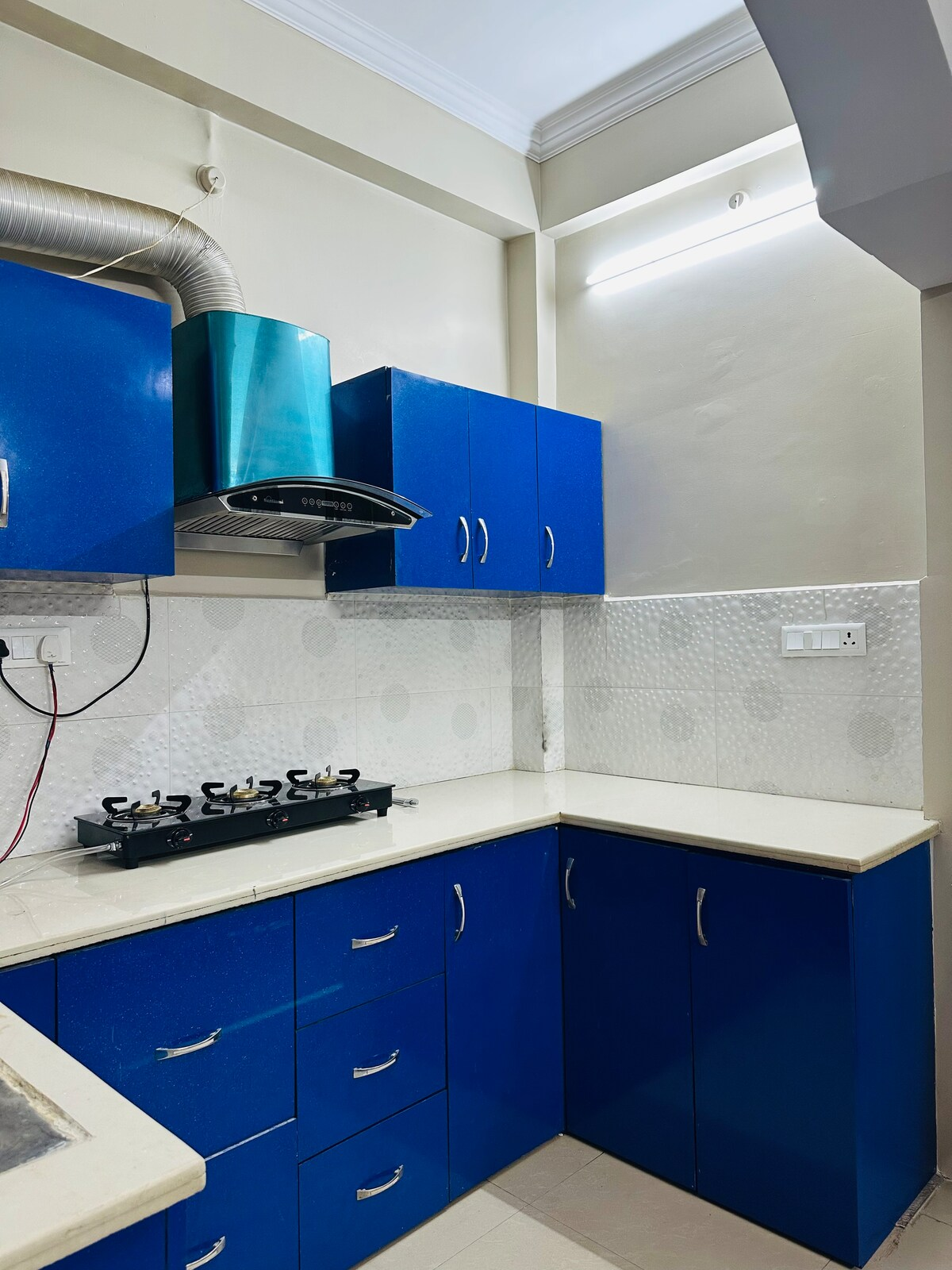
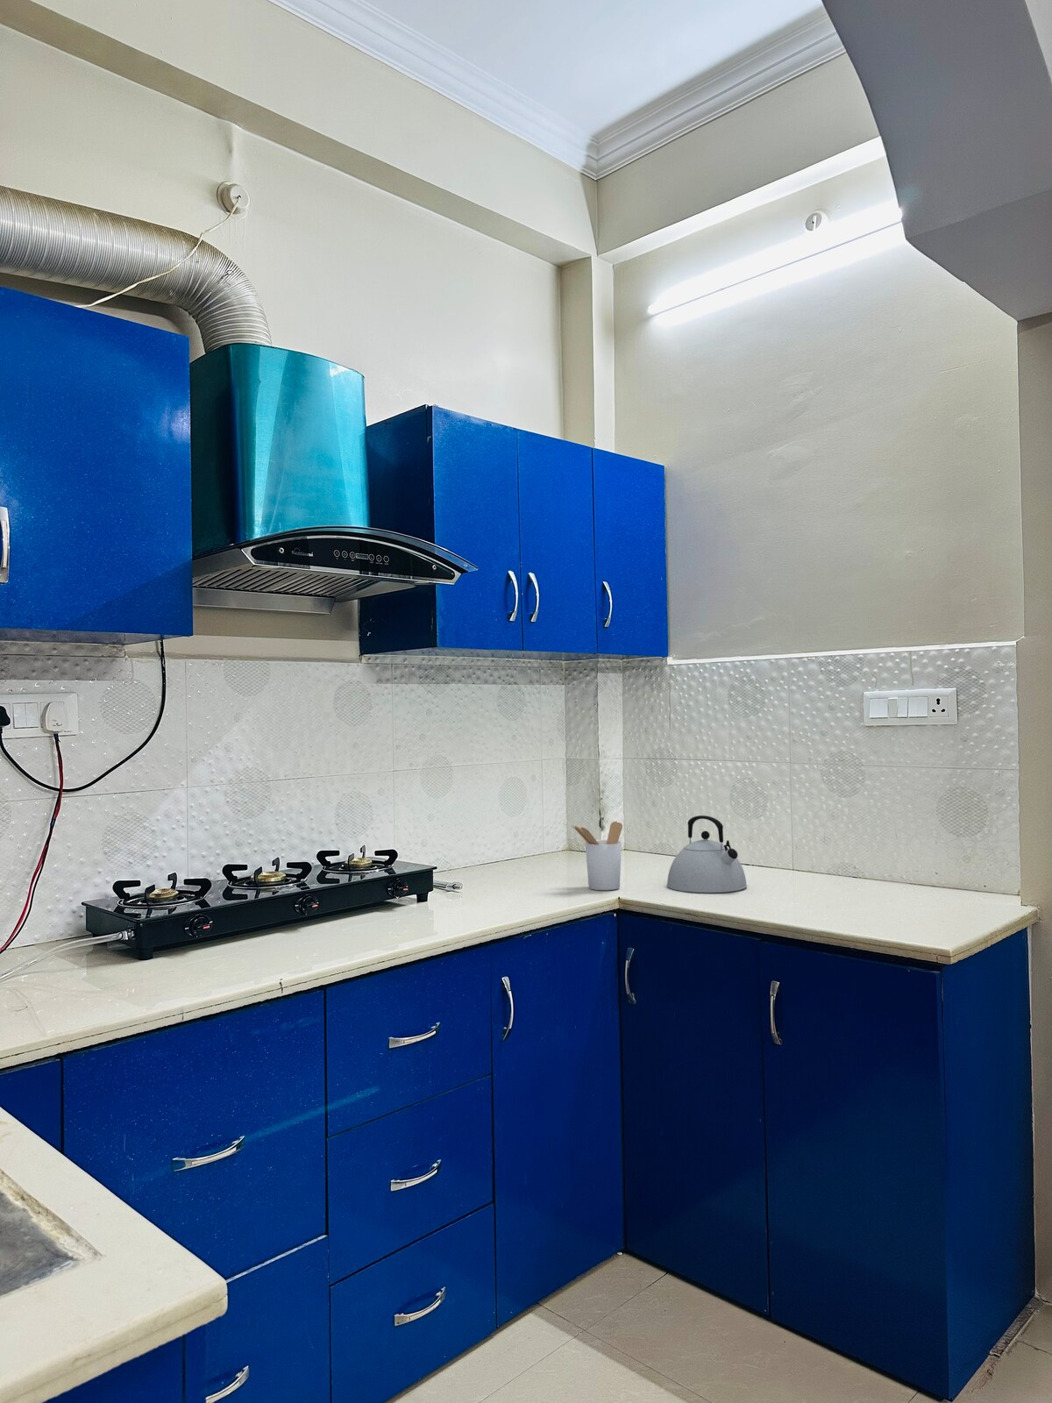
+ utensil holder [571,821,623,890]
+ kettle [666,814,748,894]
